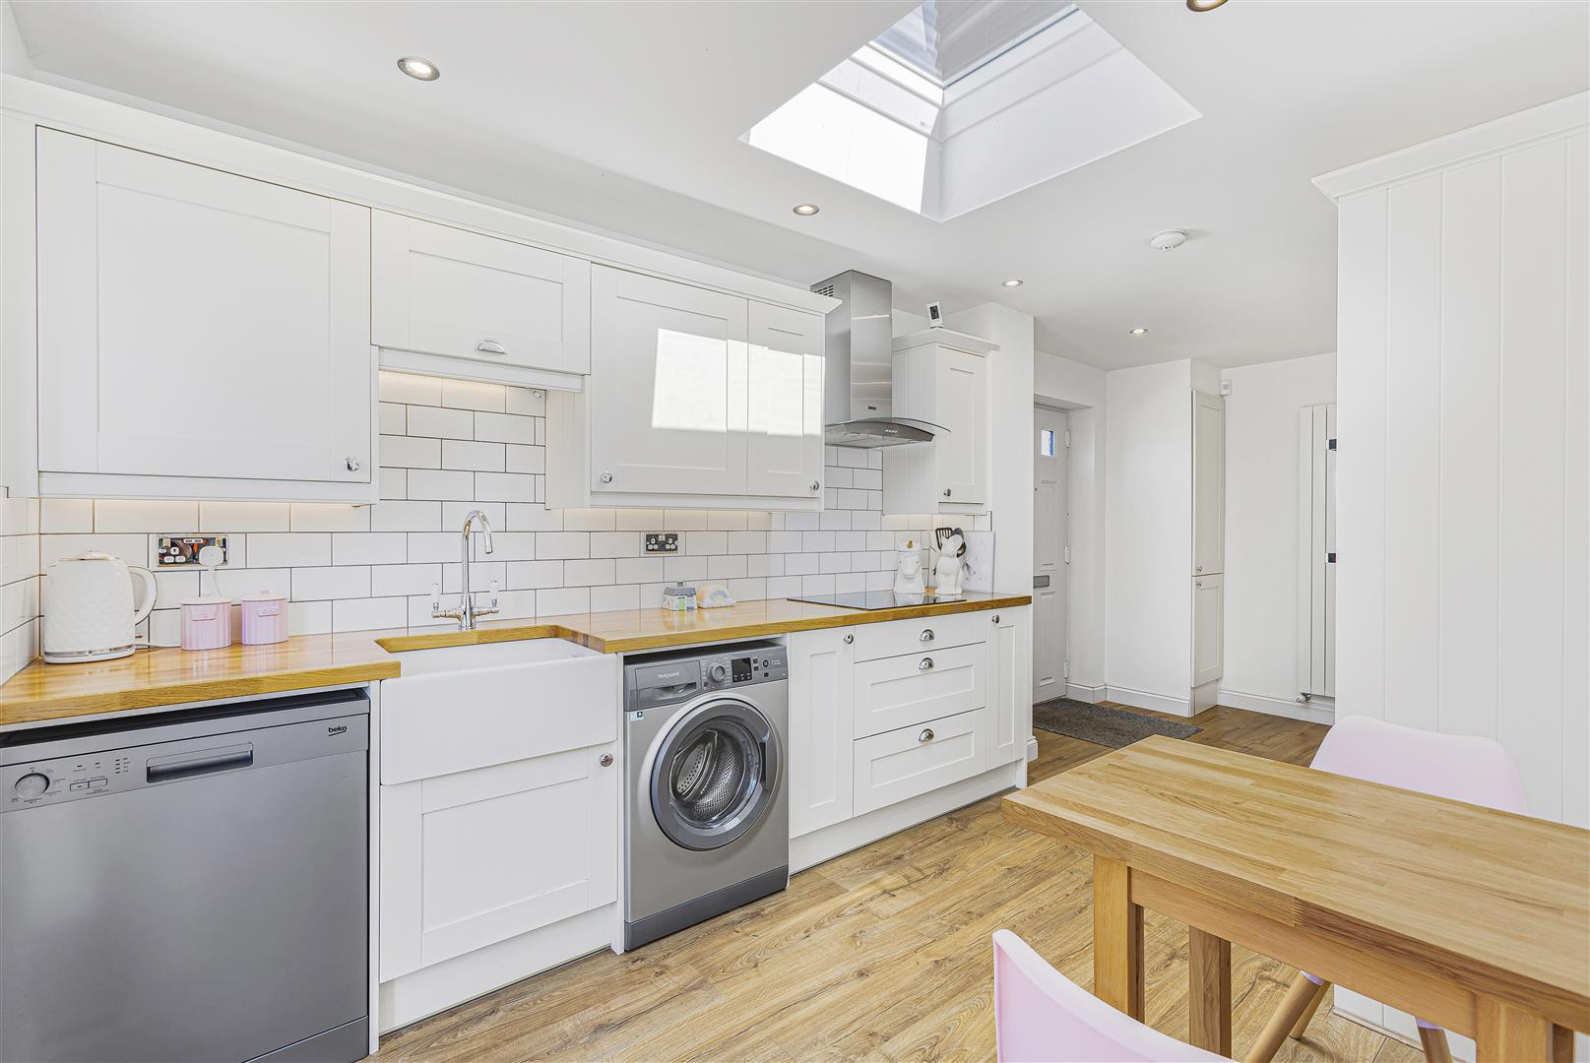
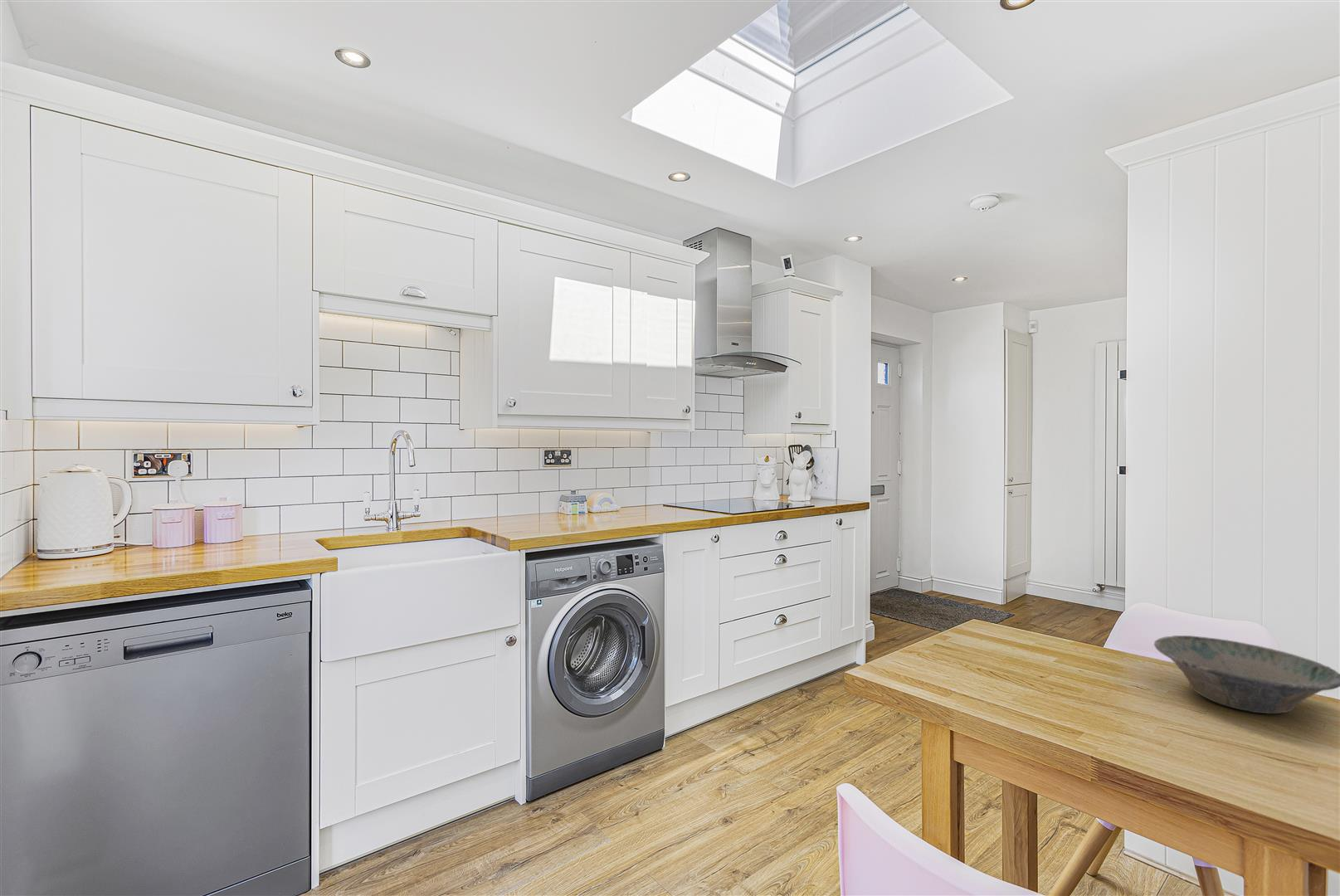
+ bowl [1153,635,1340,714]
